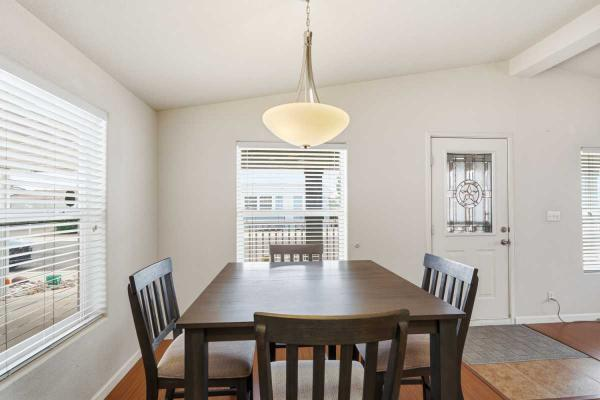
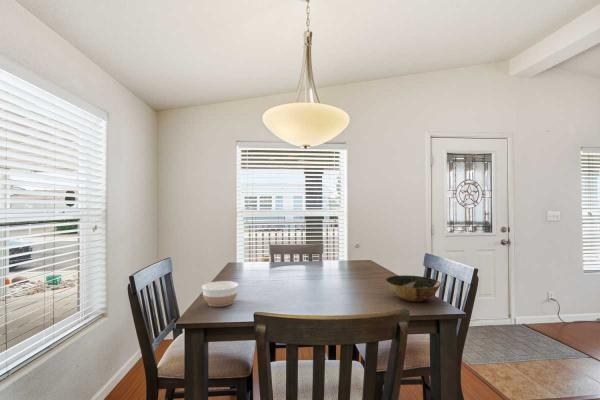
+ bowl [201,280,239,308]
+ bowl [384,274,442,302]
